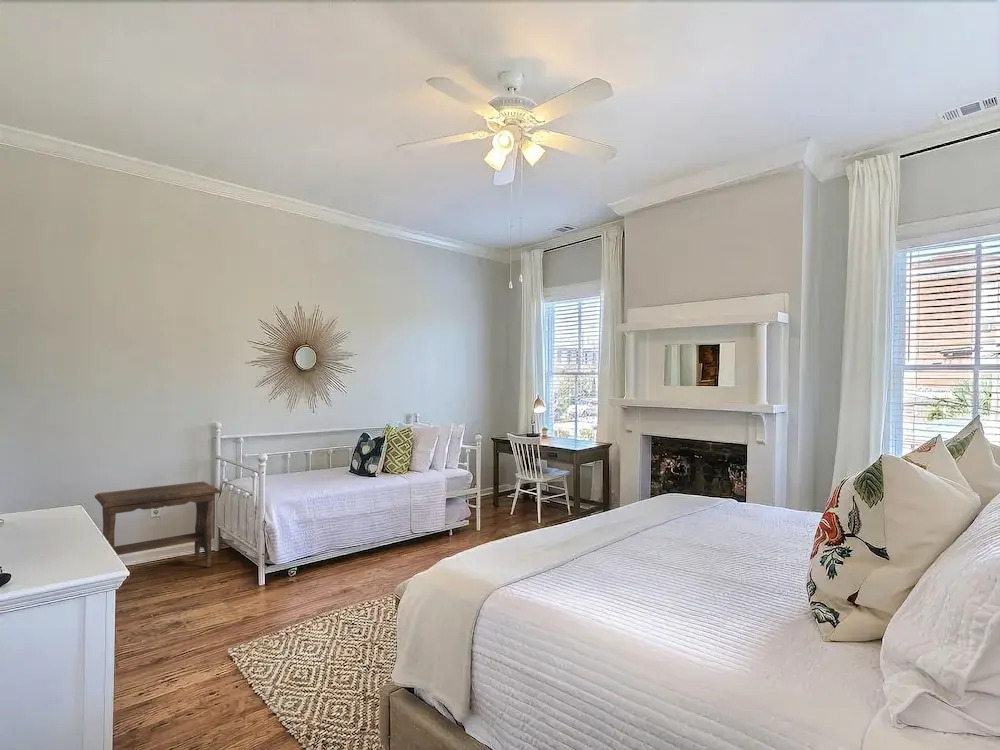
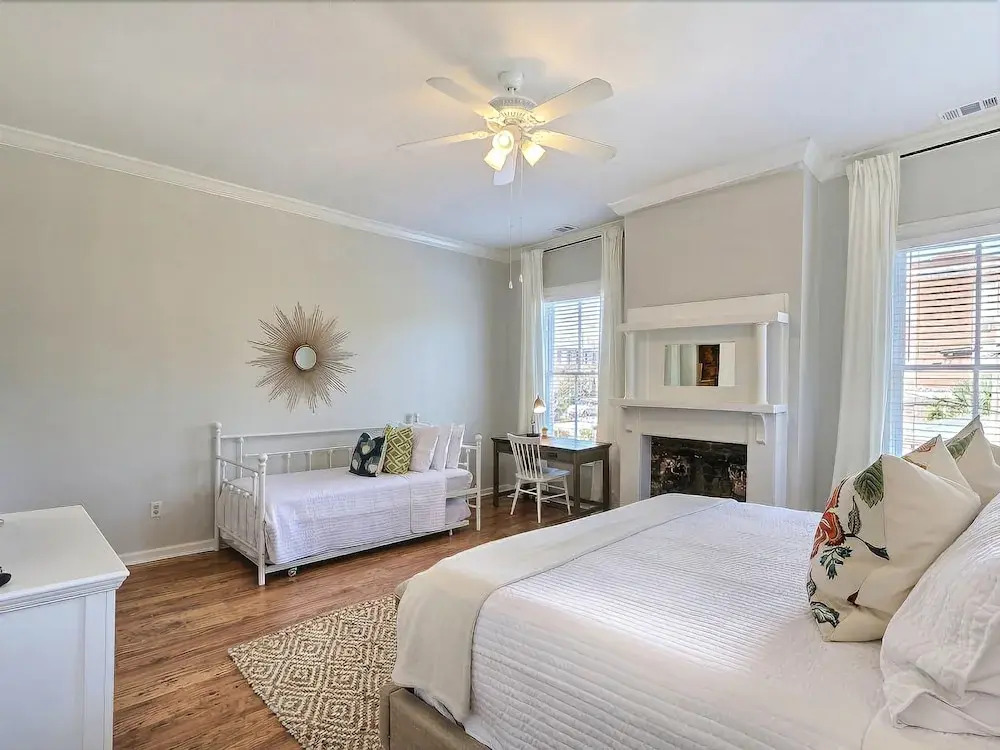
- footstool [94,480,221,568]
